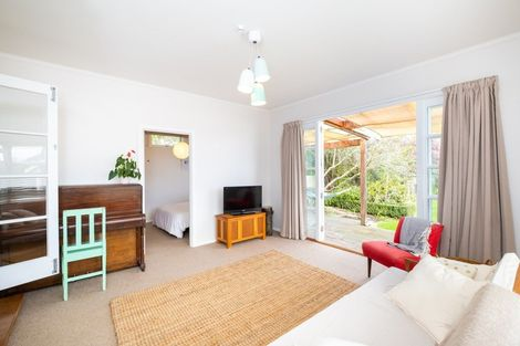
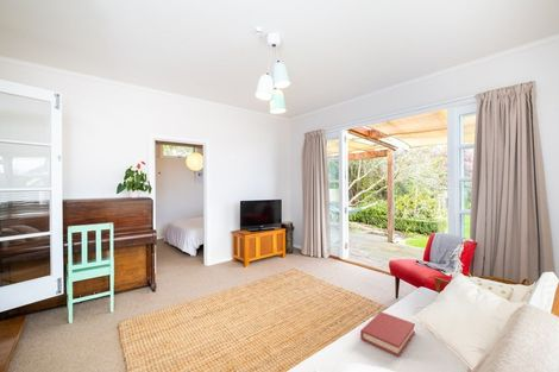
+ hardback book [359,310,416,358]
